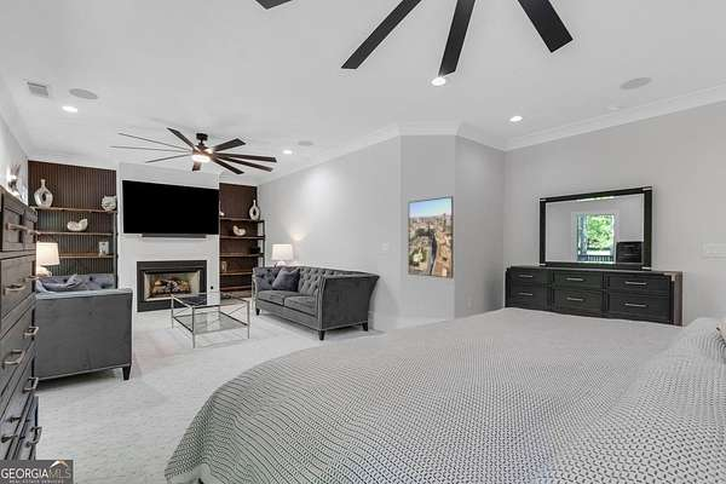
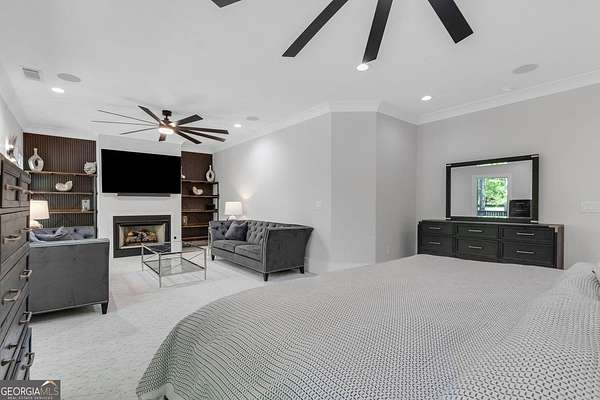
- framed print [408,195,455,280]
